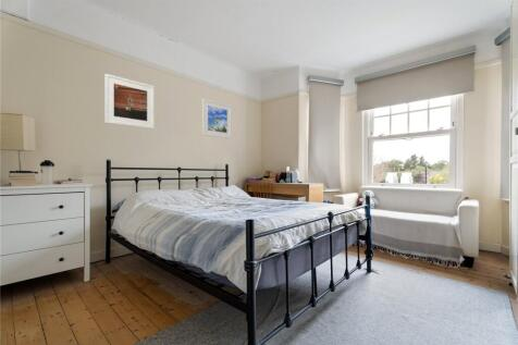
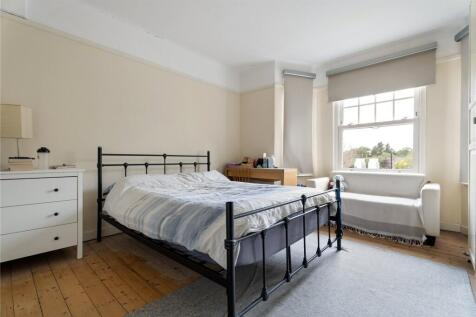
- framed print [103,73,156,130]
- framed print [201,98,233,139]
